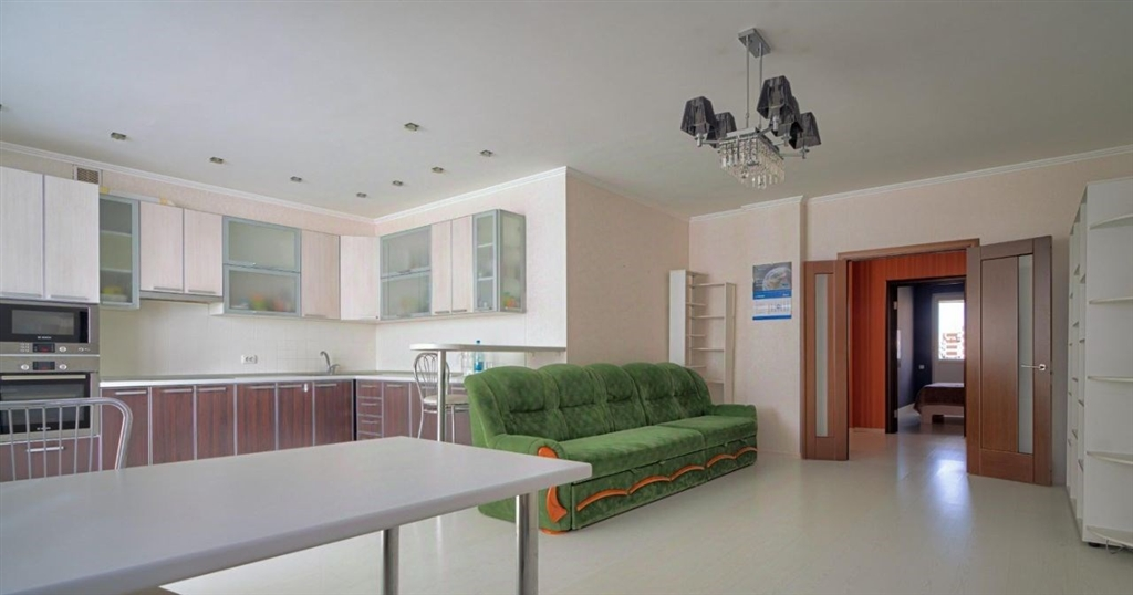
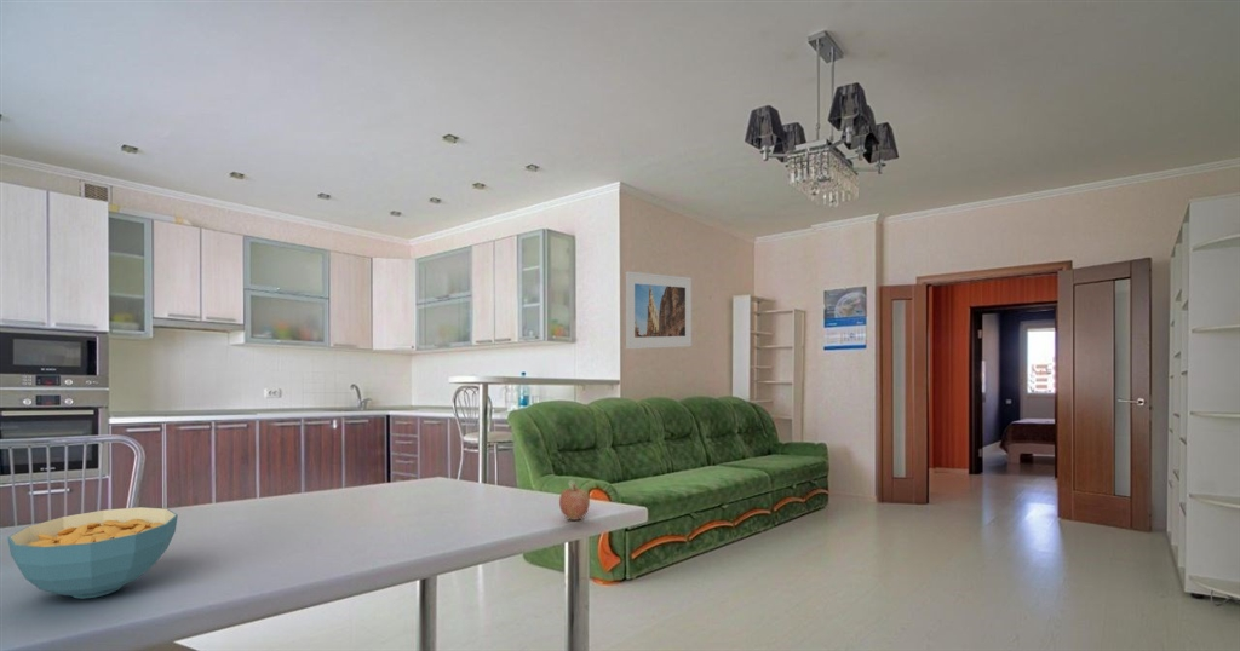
+ cereal bowl [6,506,179,600]
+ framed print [625,270,693,350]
+ fruit [558,479,591,522]
